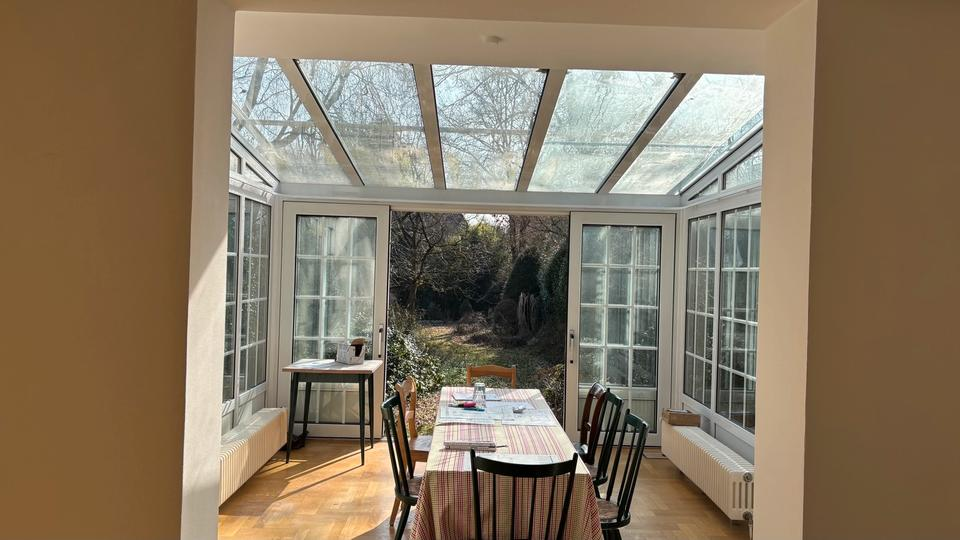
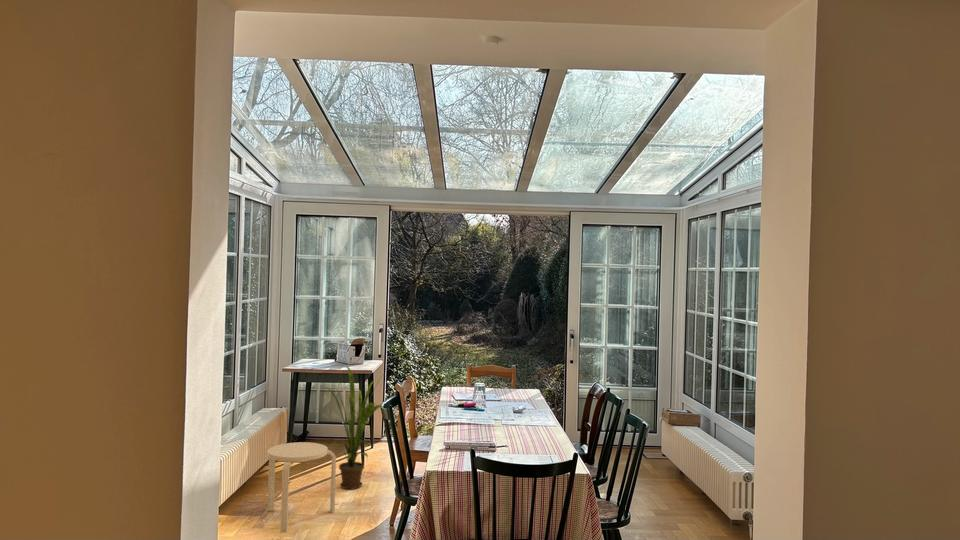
+ house plant [318,365,384,490]
+ stool [266,441,337,533]
